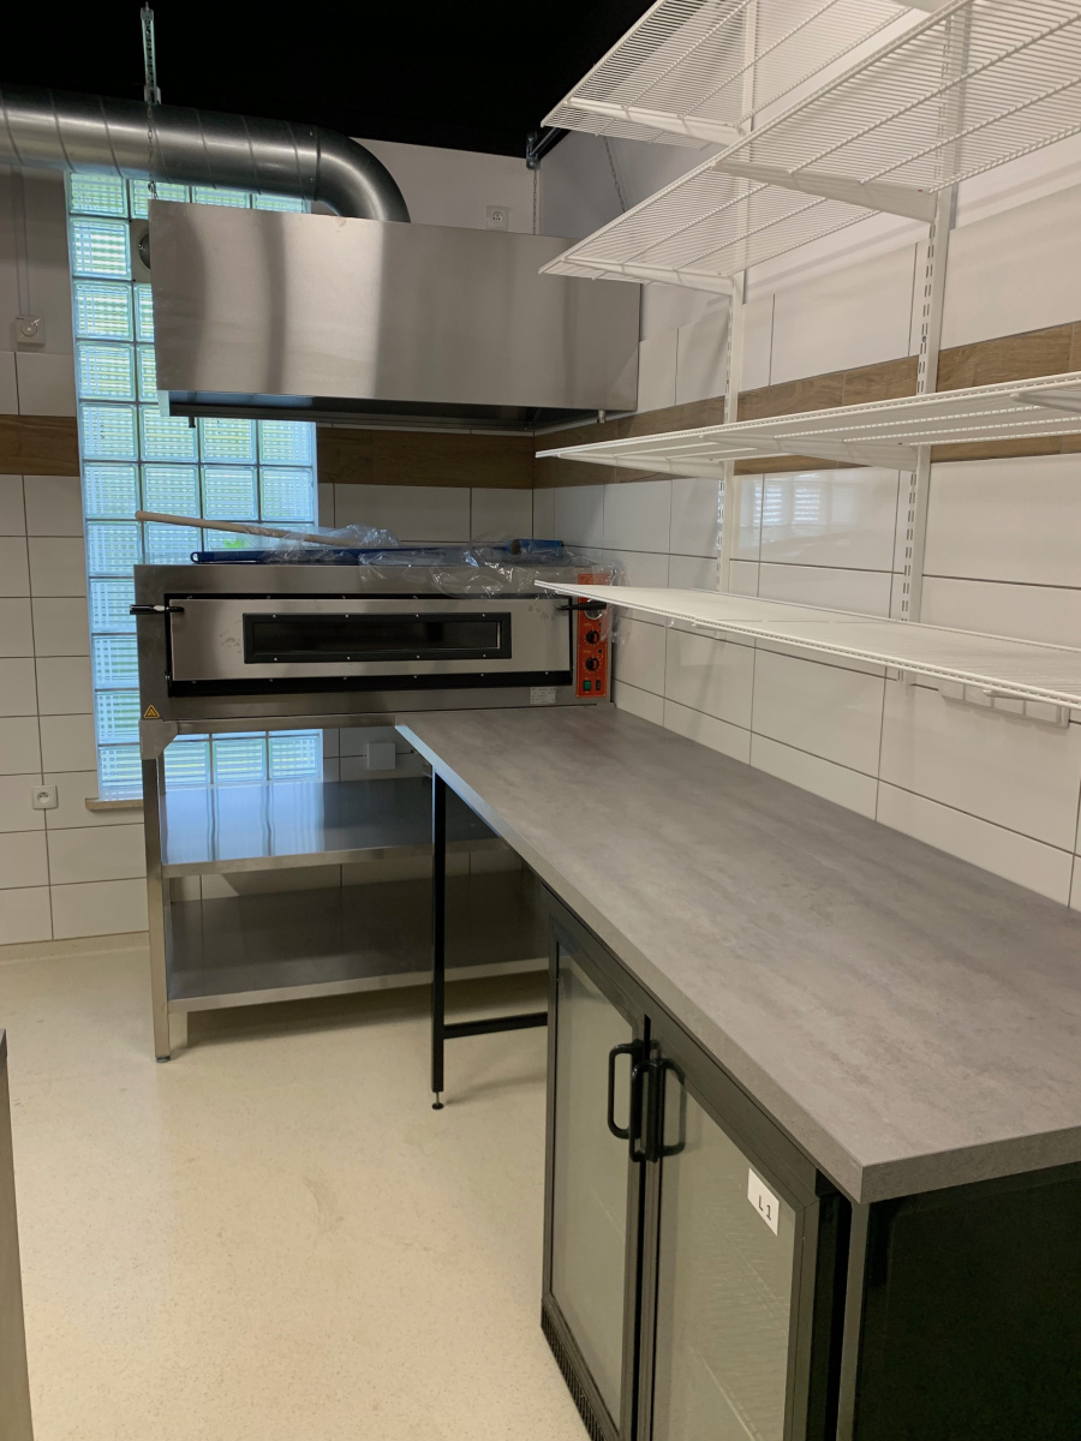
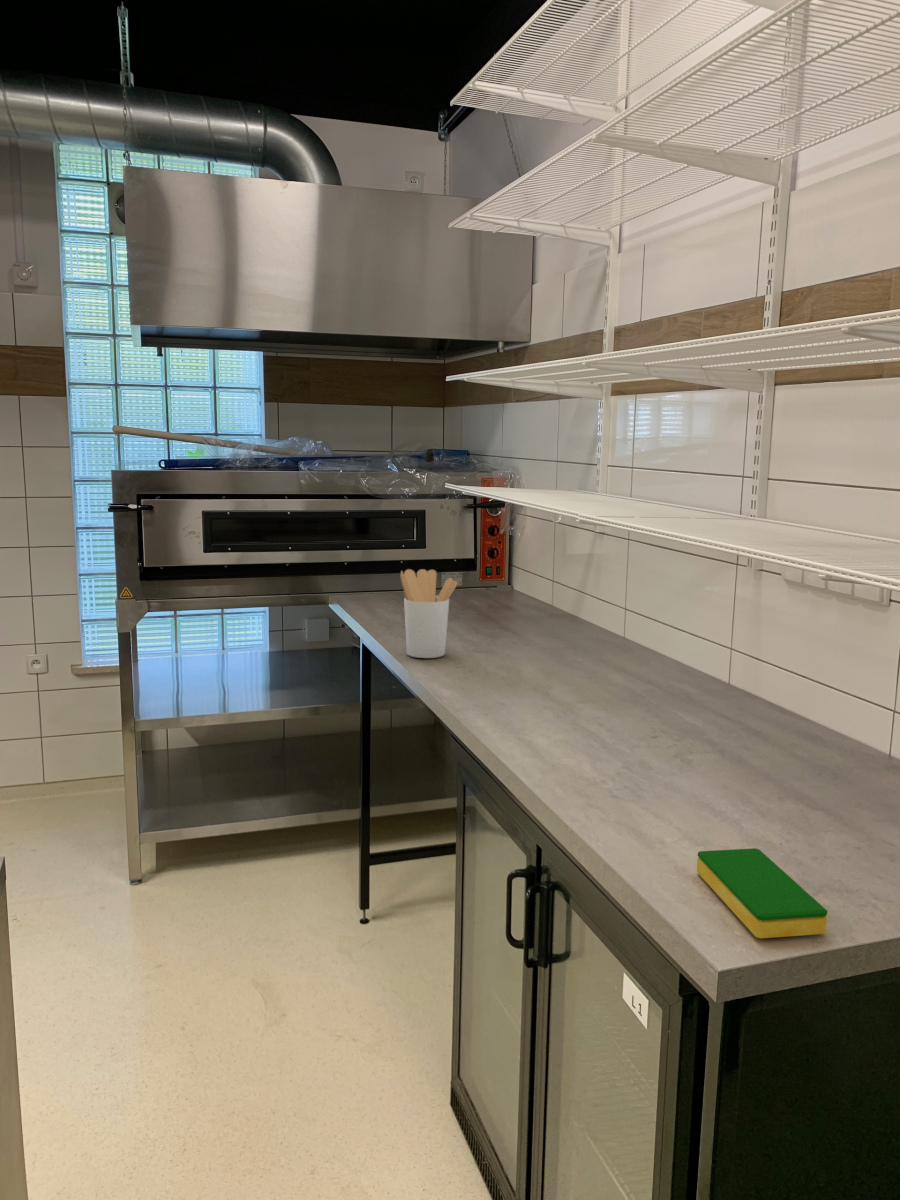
+ dish sponge [696,847,828,939]
+ utensil holder [400,568,458,659]
